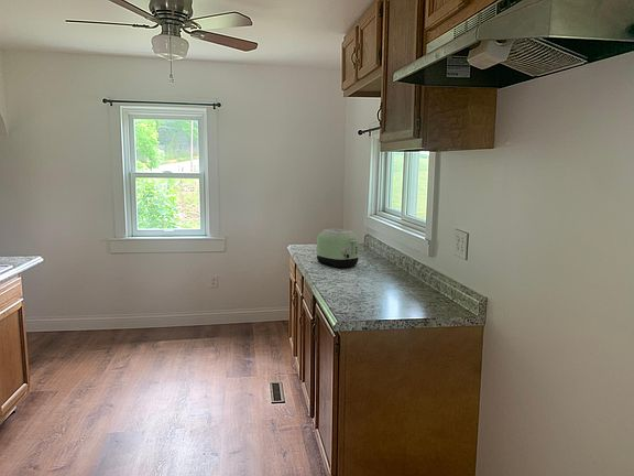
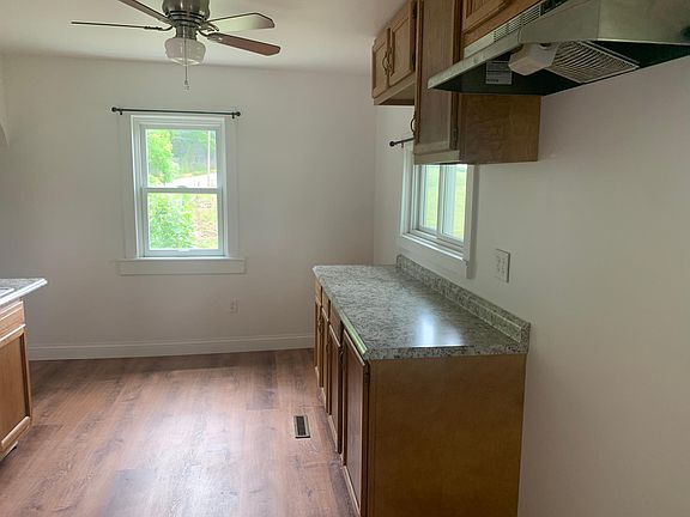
- toaster [315,228,360,269]
